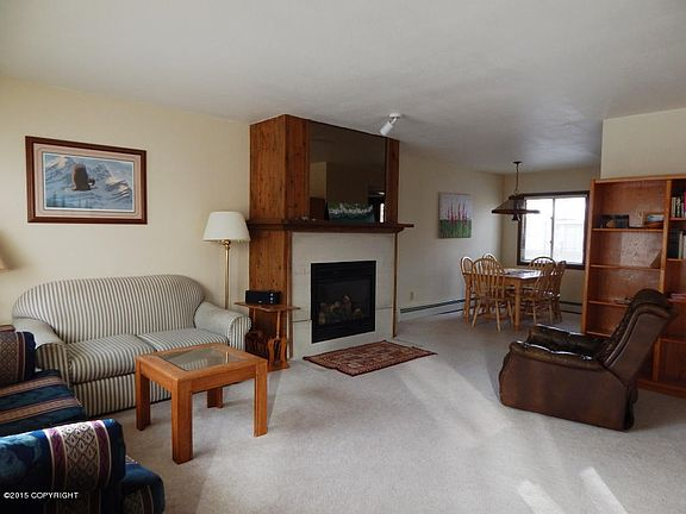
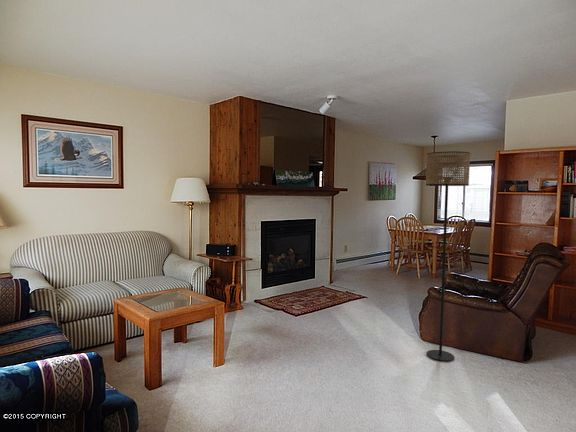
+ floor lamp [425,150,471,362]
